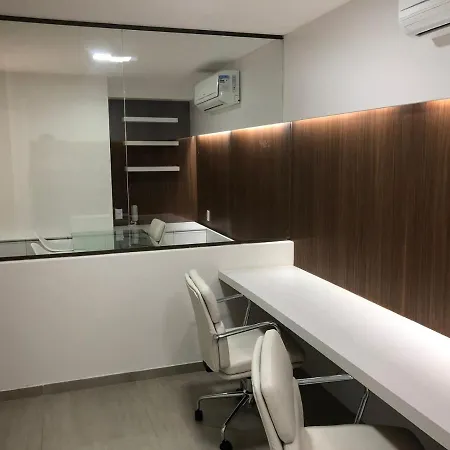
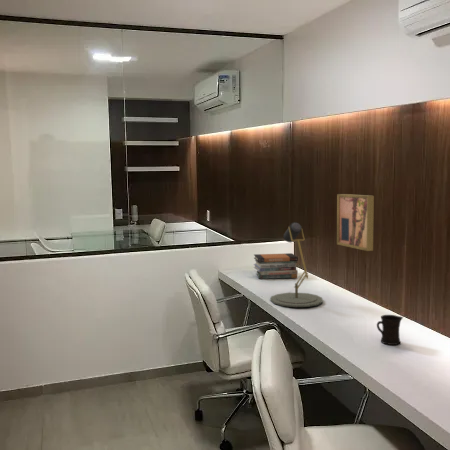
+ mug [376,314,404,346]
+ book stack [253,252,299,280]
+ wall art [336,193,375,252]
+ desk lamp [269,221,323,308]
